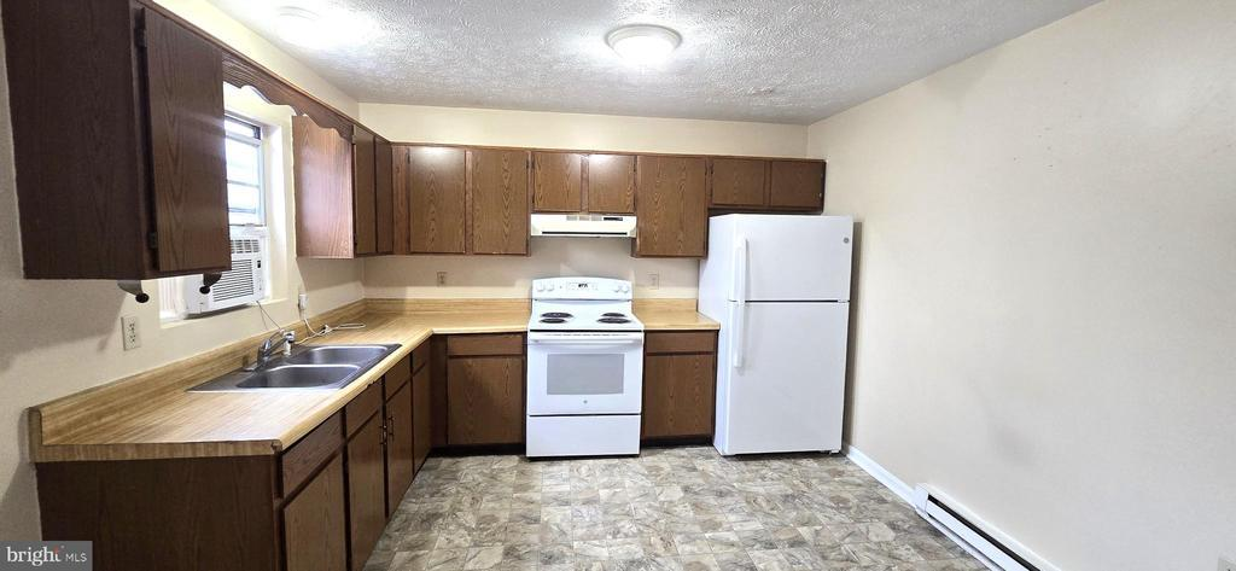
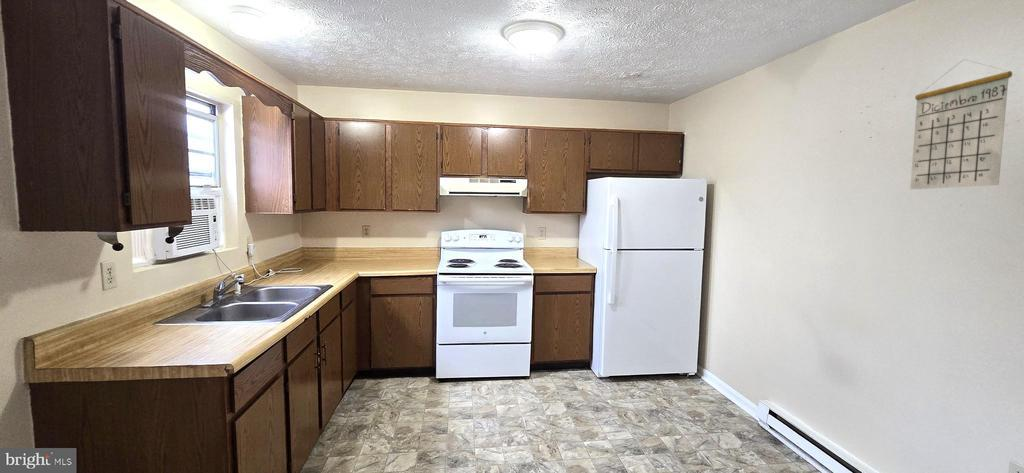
+ calendar [909,58,1013,190]
